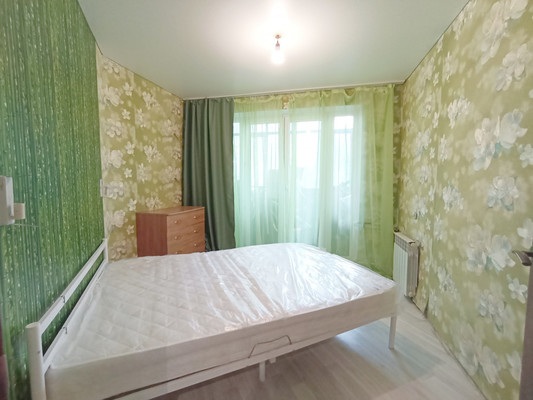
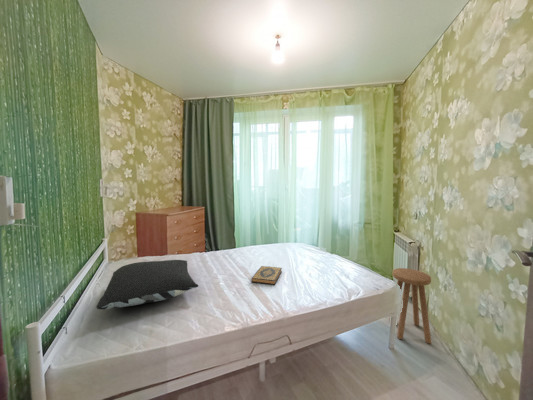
+ hardback book [251,265,283,286]
+ stool [388,267,432,345]
+ pillow [96,259,199,310]
